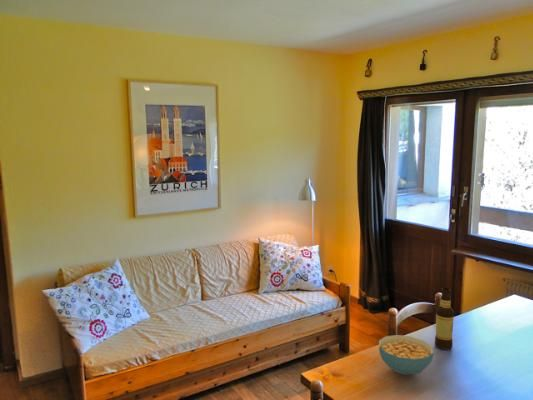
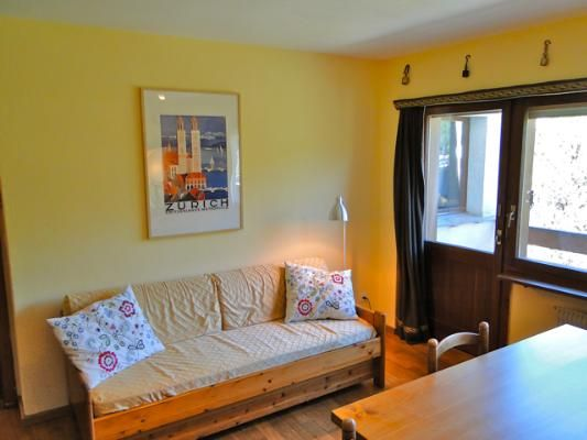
- bottle [434,287,455,351]
- cereal bowl [378,334,435,376]
